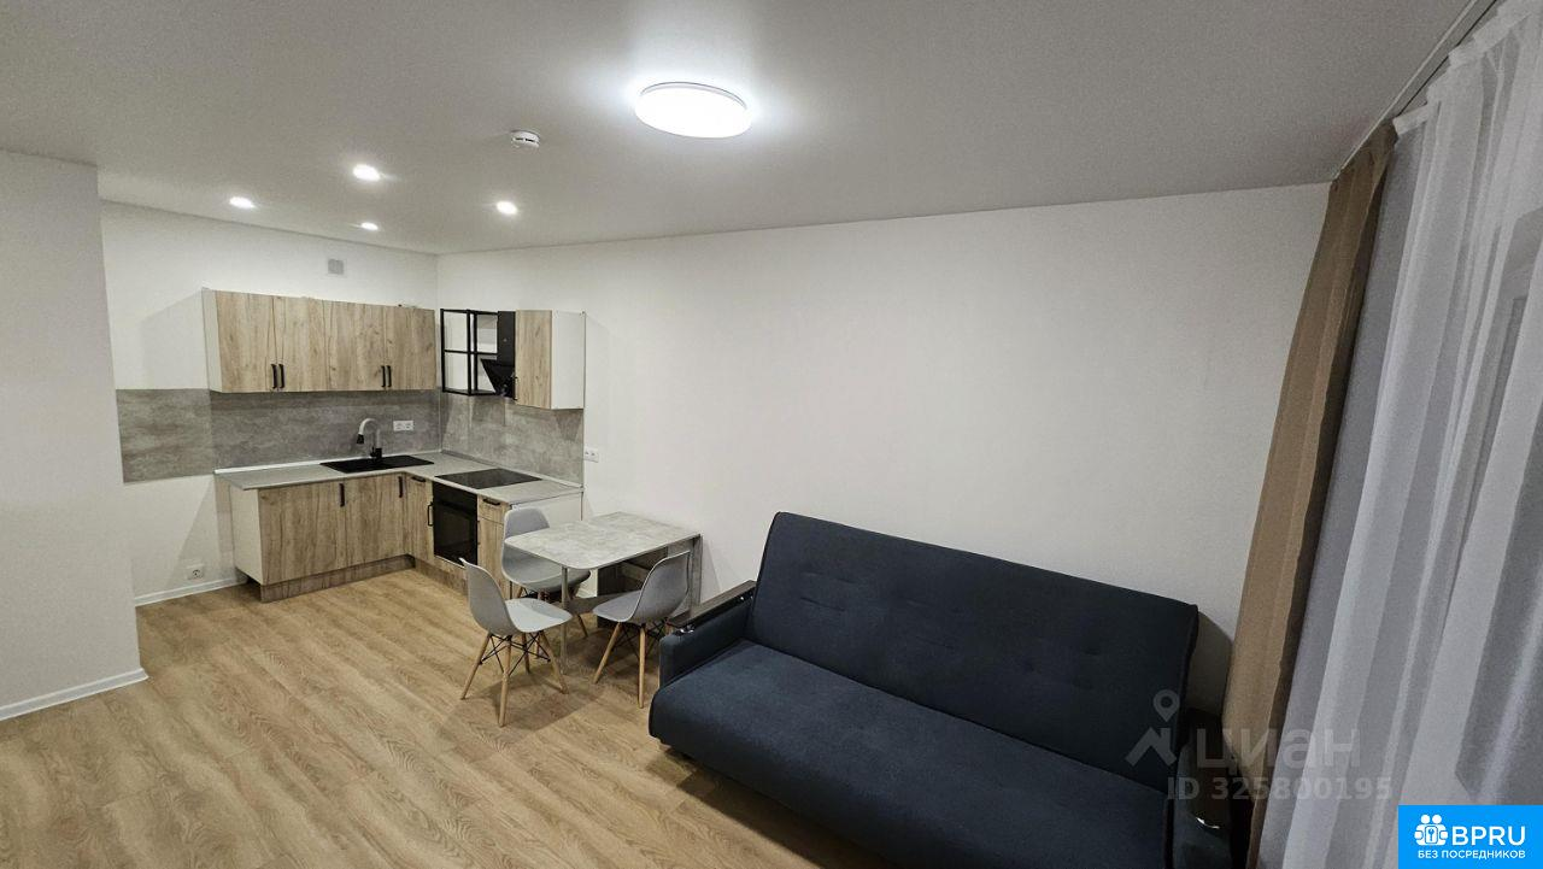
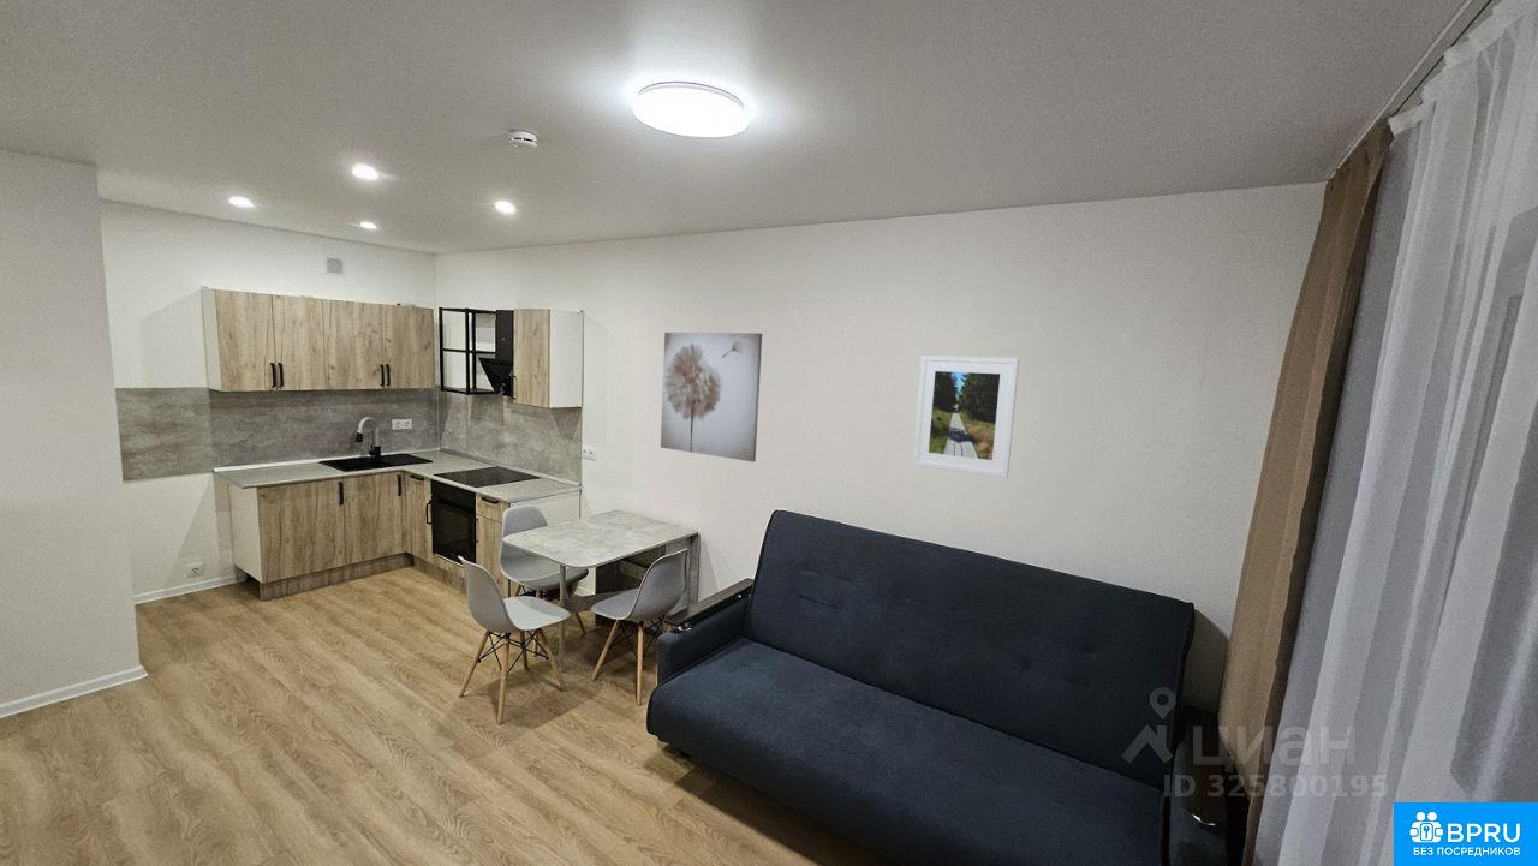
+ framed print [912,354,1020,479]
+ wall art [660,332,763,464]
